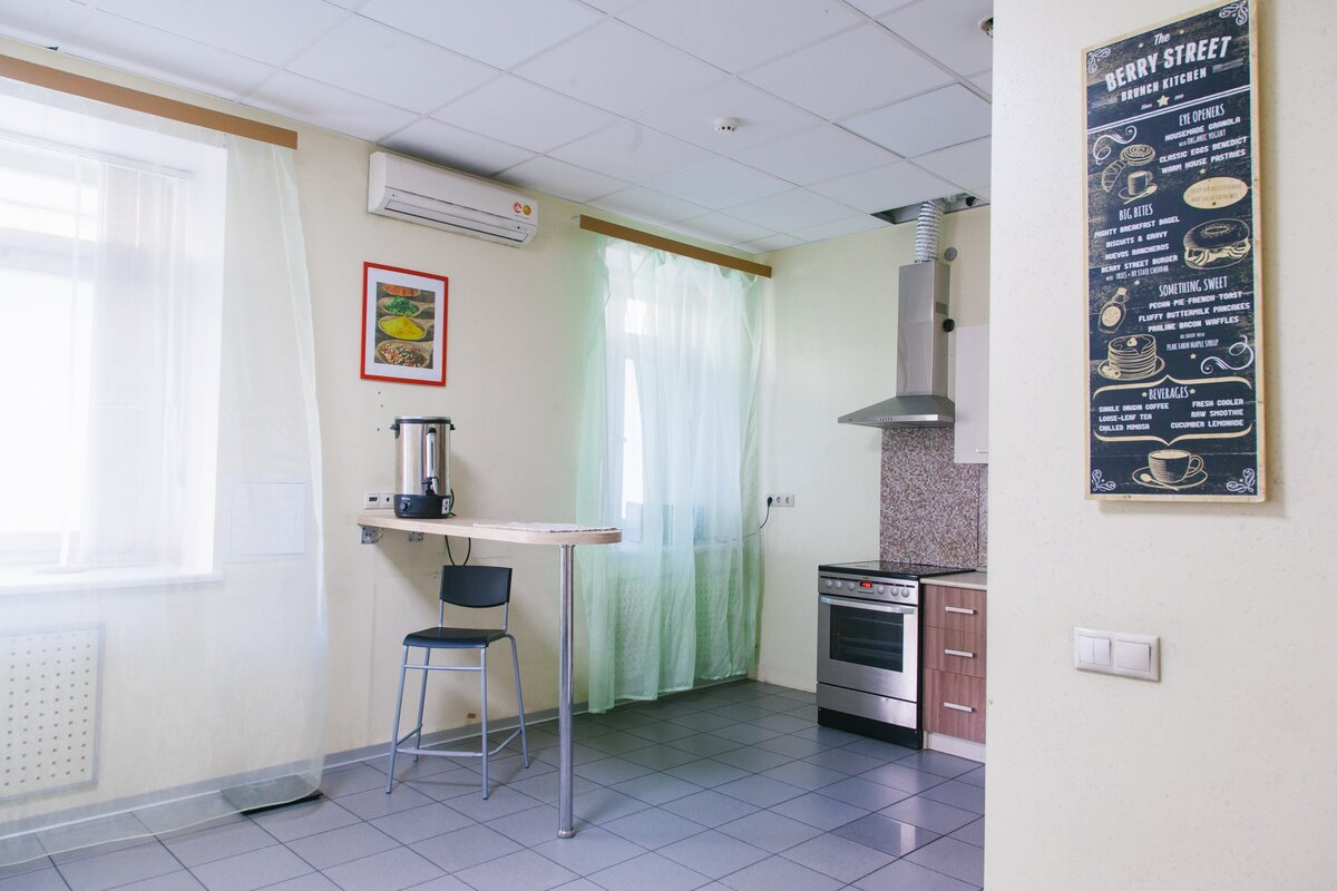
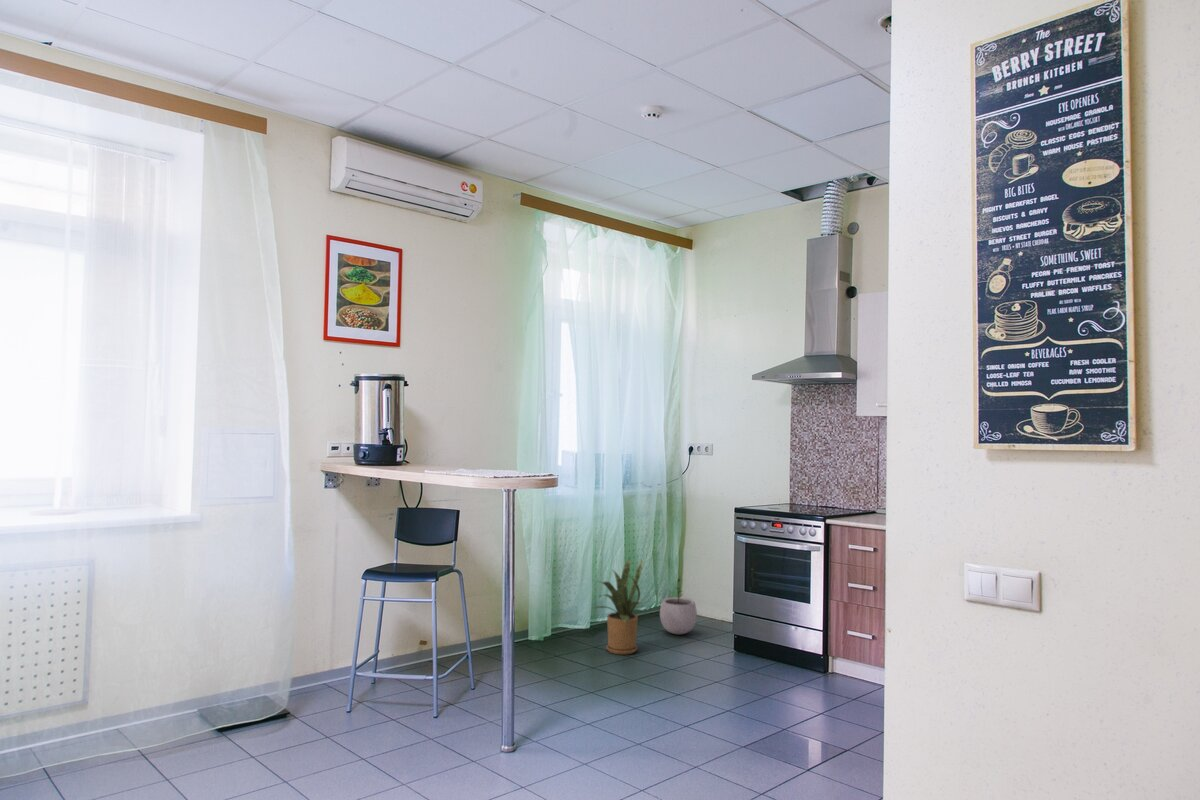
+ house plant [591,558,643,656]
+ plant pot [659,588,698,635]
